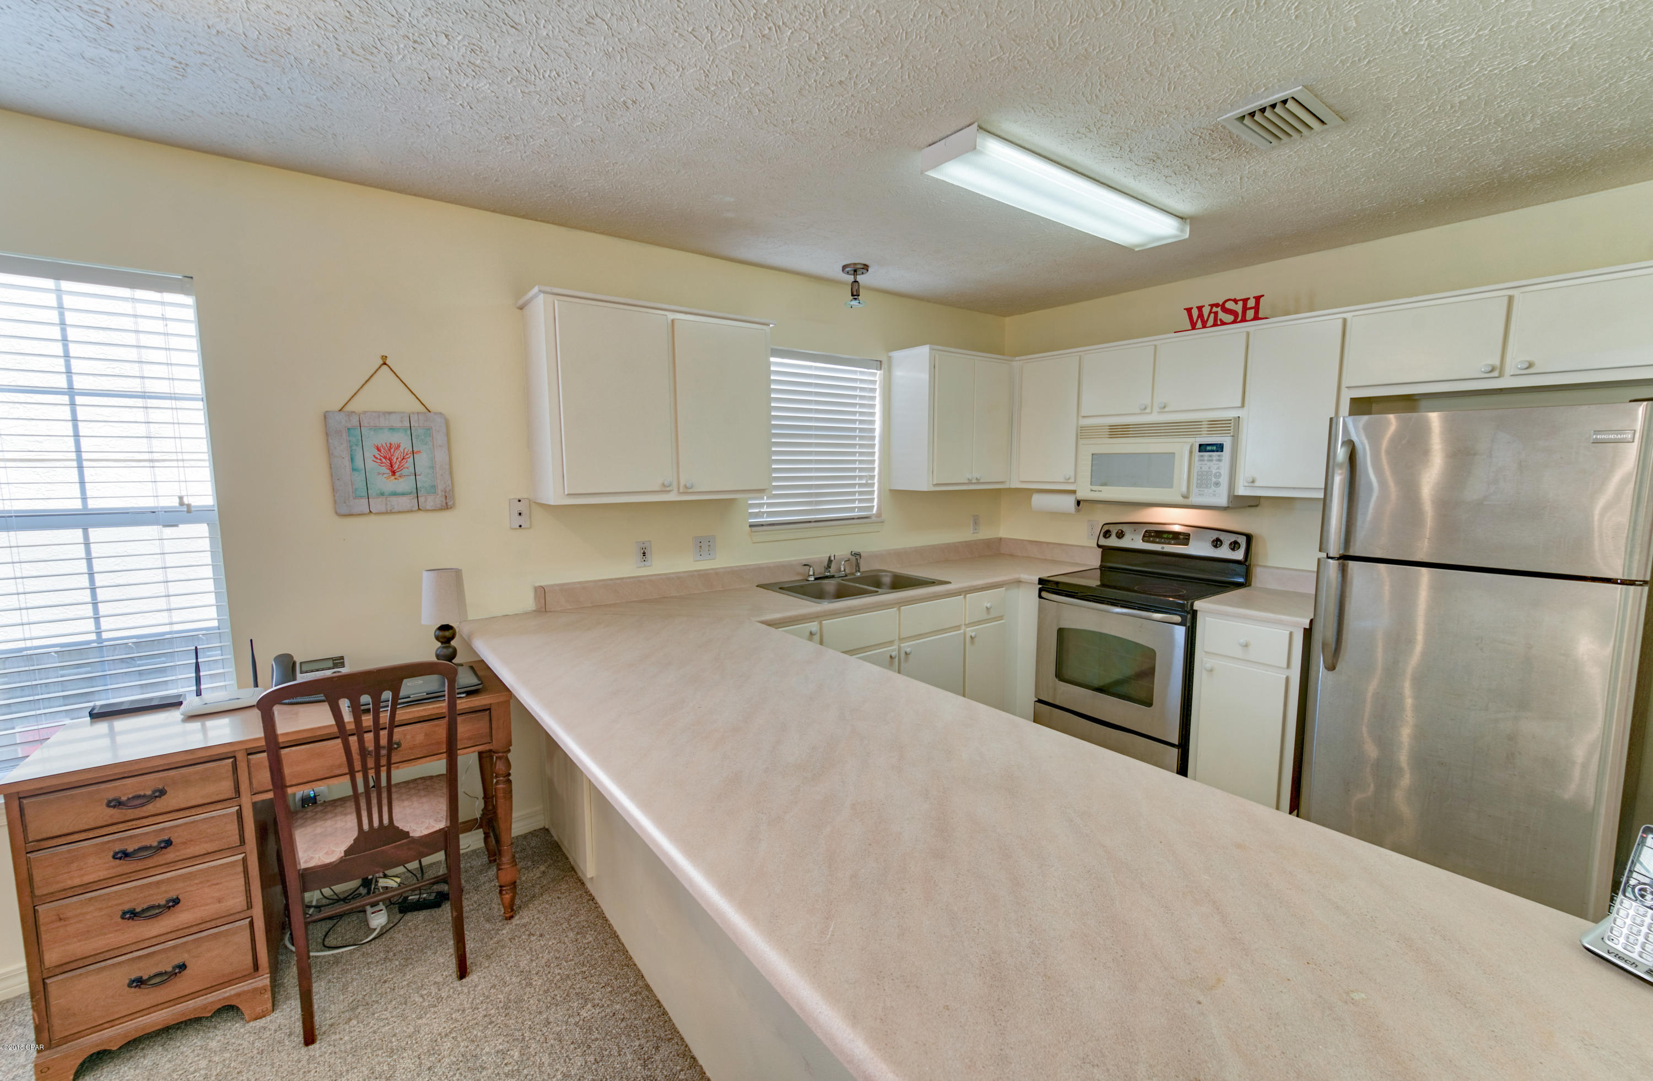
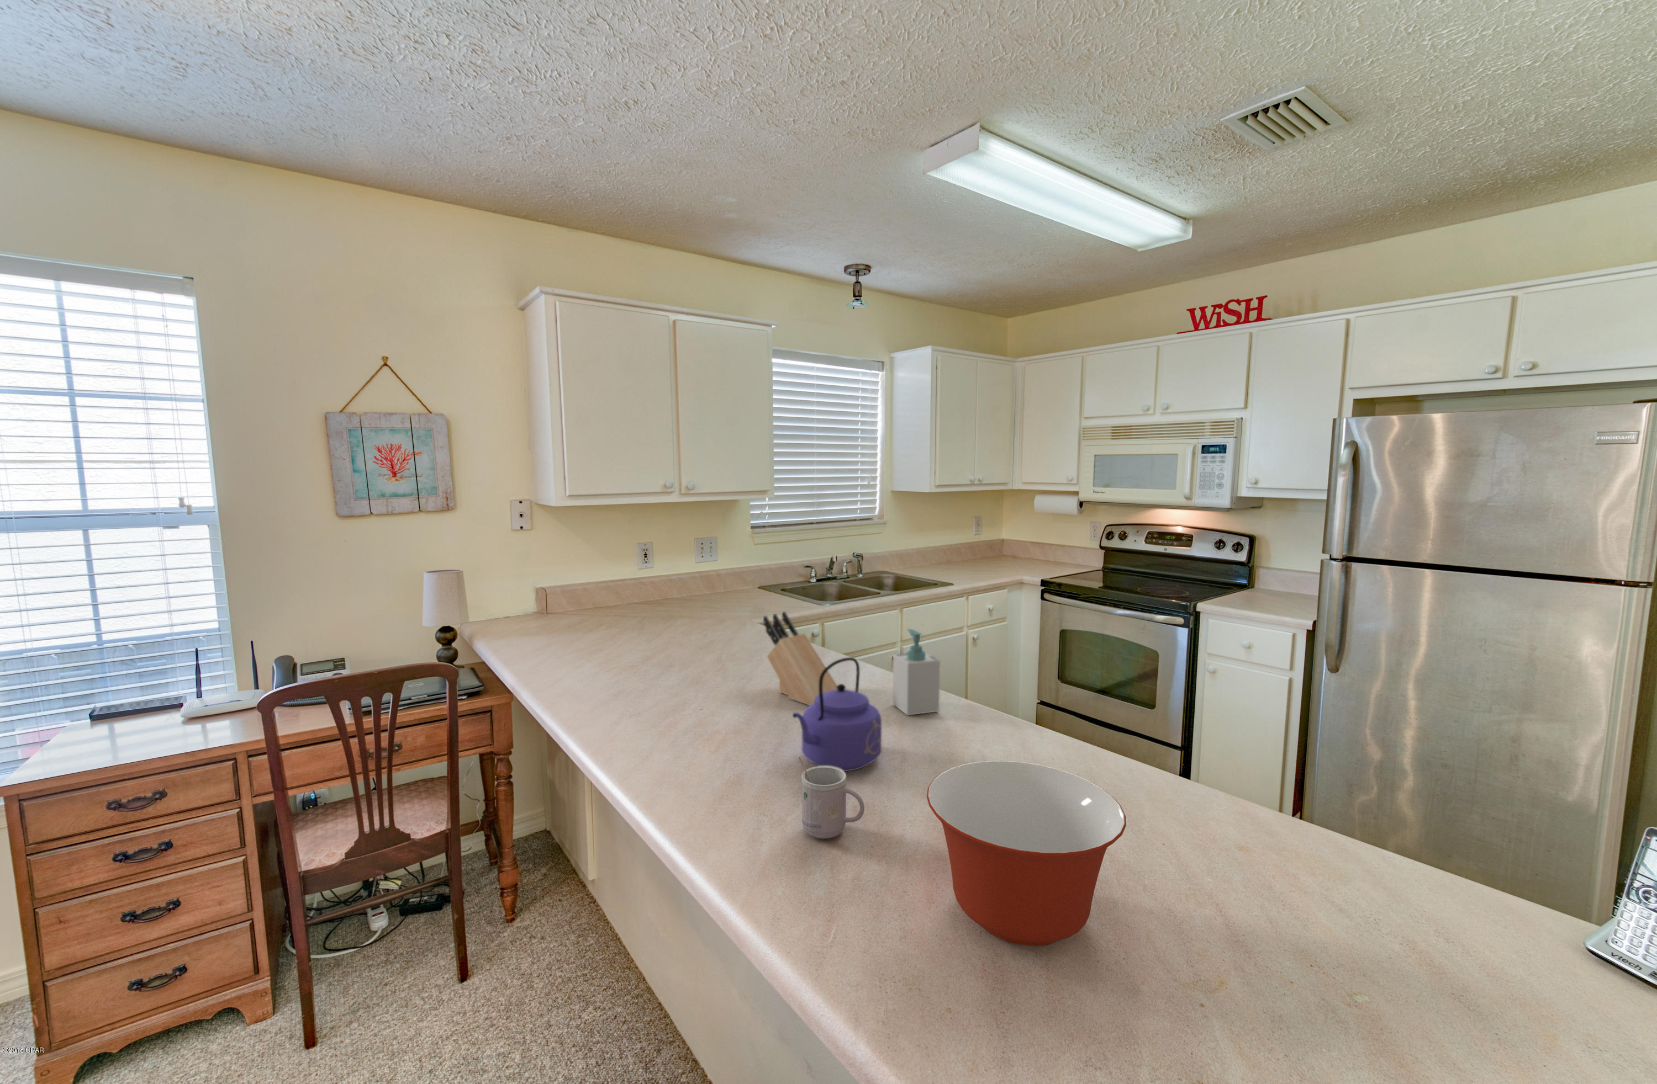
+ kettle [792,657,882,772]
+ knife block [763,611,838,705]
+ mixing bowl [926,760,1127,946]
+ soap bottle [892,629,940,716]
+ mug [798,756,865,838]
